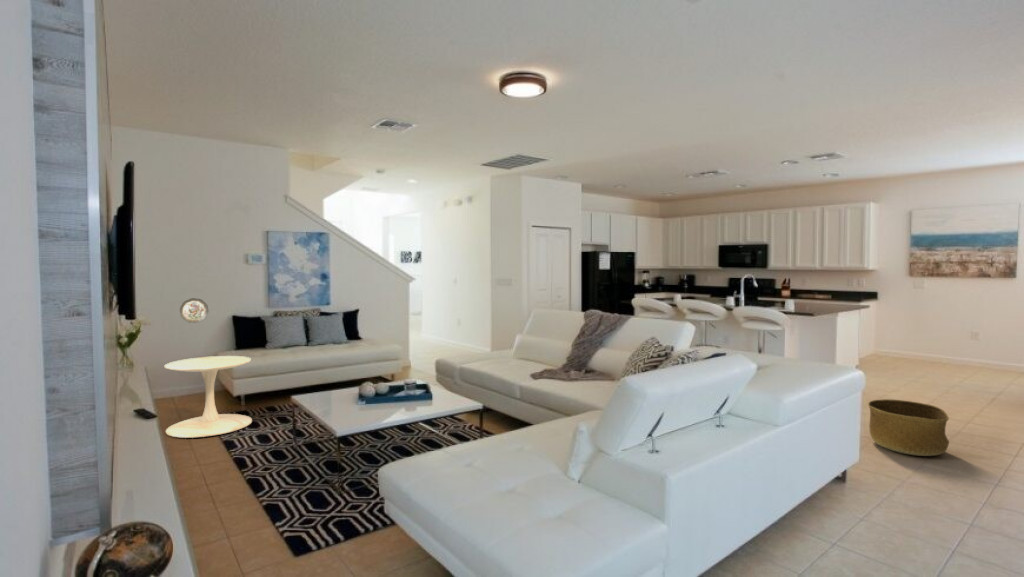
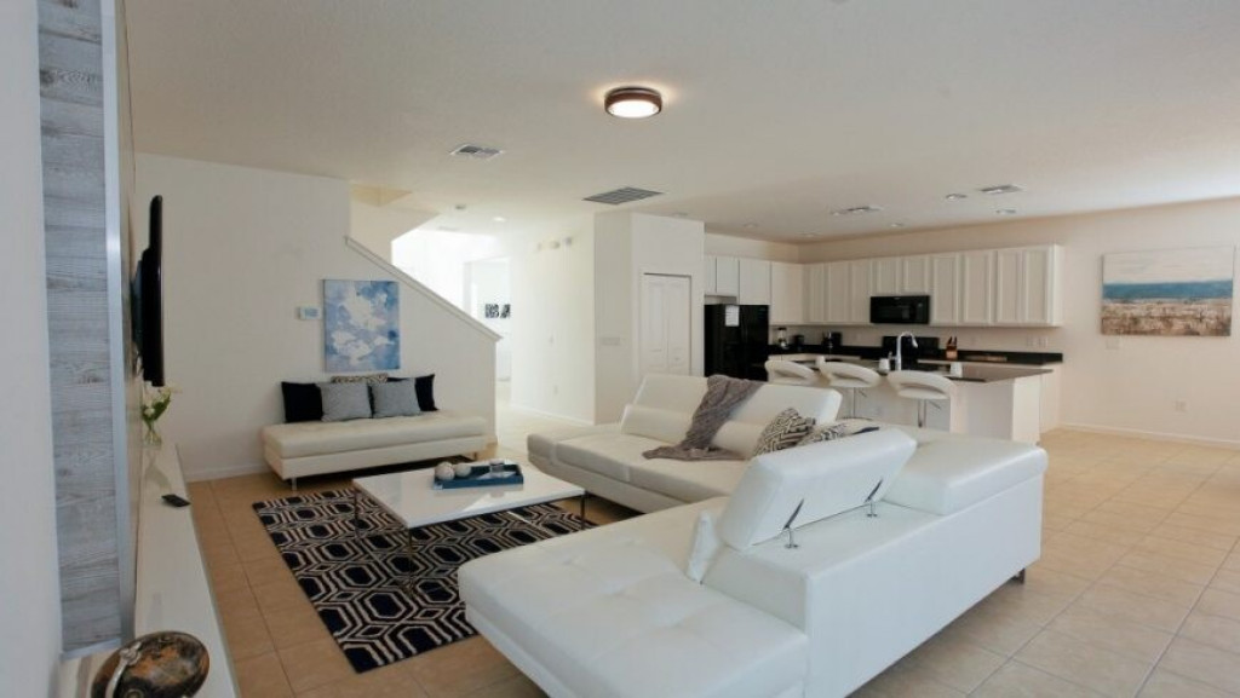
- side table [163,355,253,439]
- decorative plate [179,297,209,324]
- basket [867,398,950,457]
